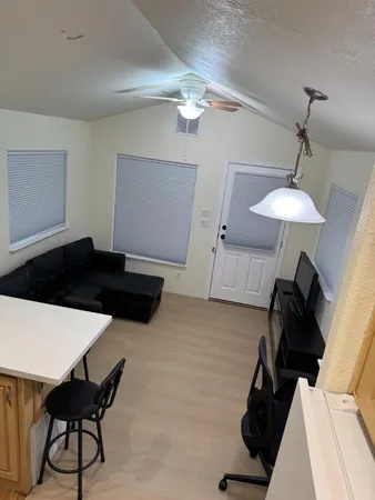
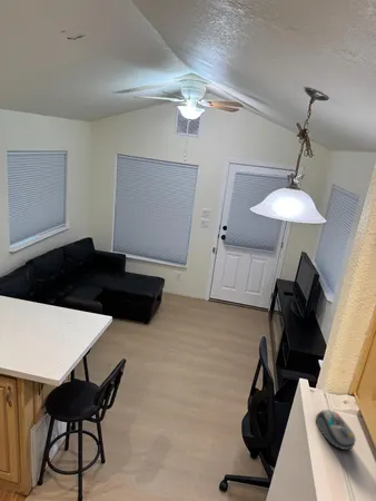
+ computer mouse [315,409,357,451]
